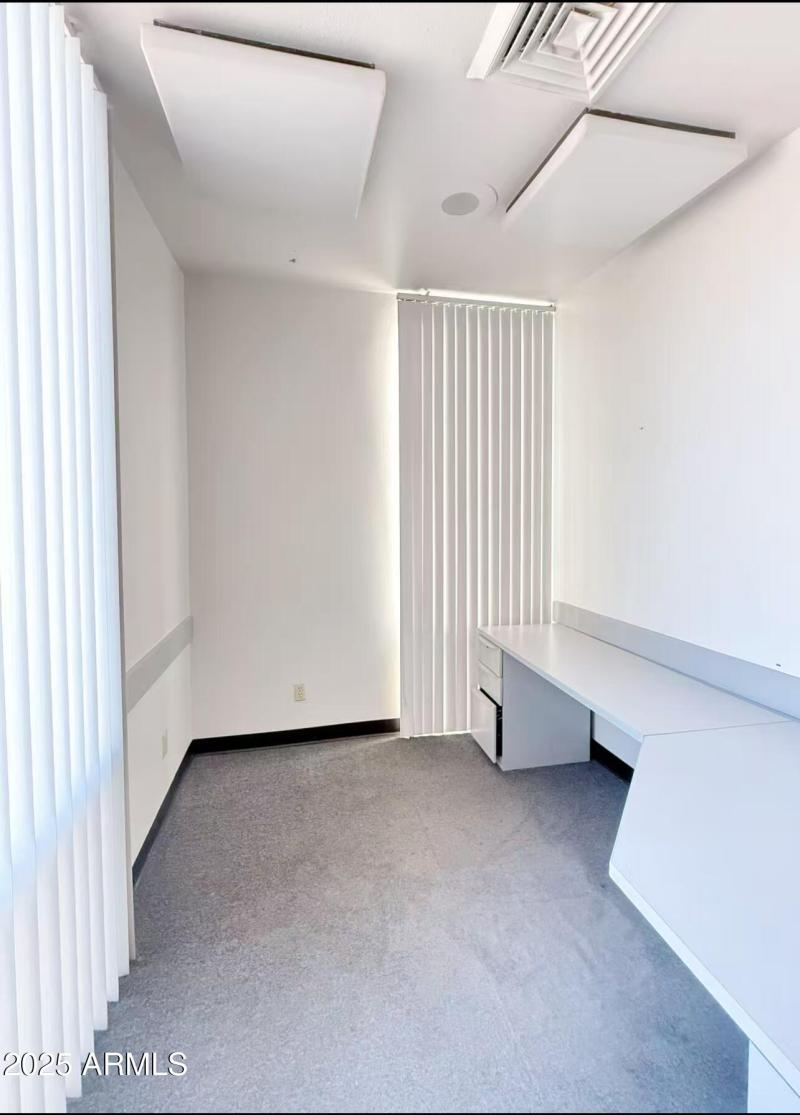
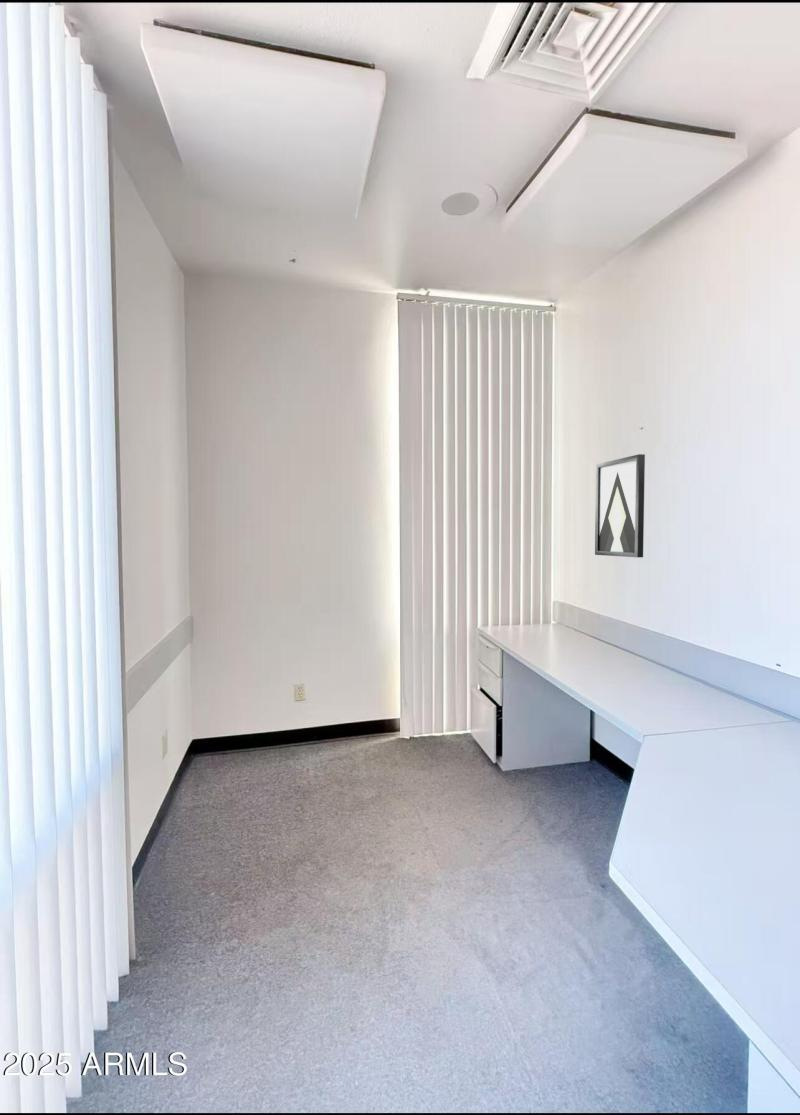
+ wall art [594,453,646,558]
